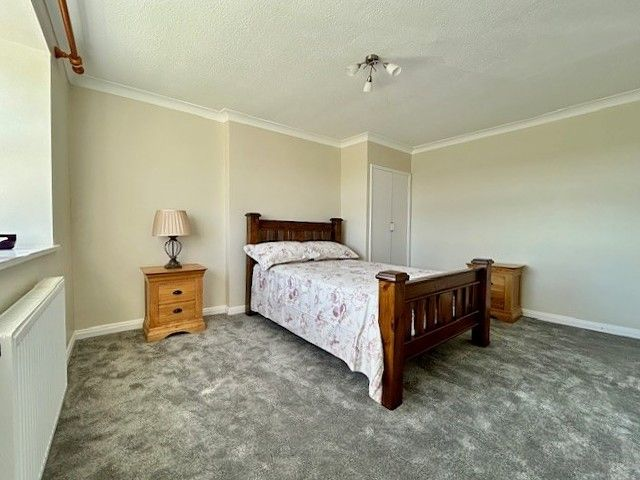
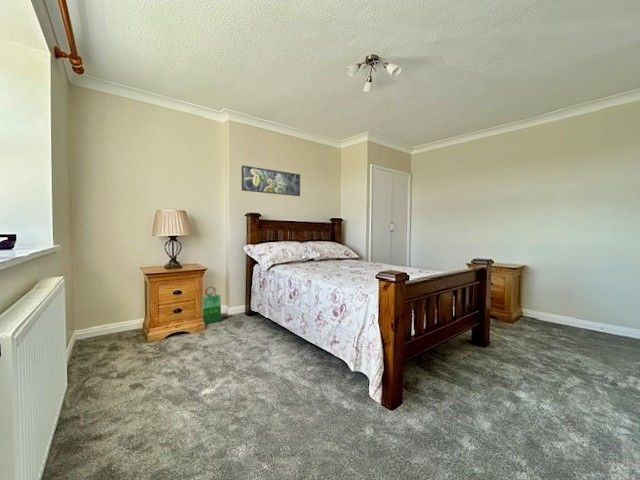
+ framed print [241,164,301,197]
+ tote bag [202,286,222,325]
